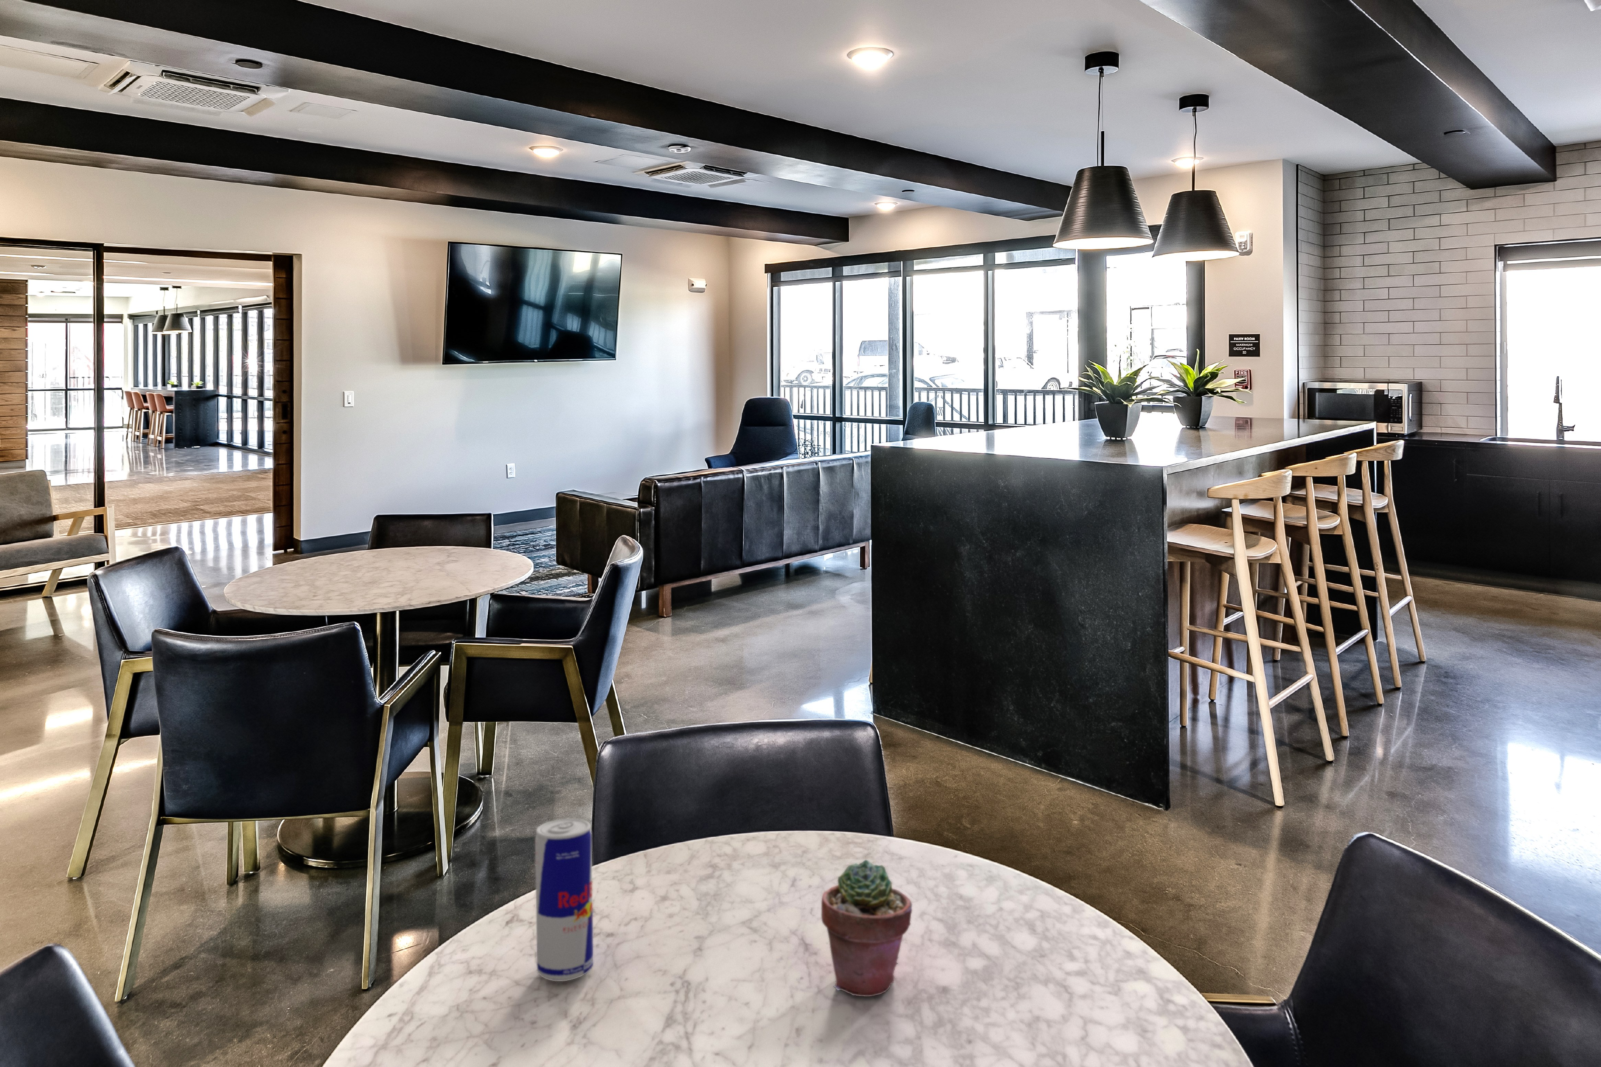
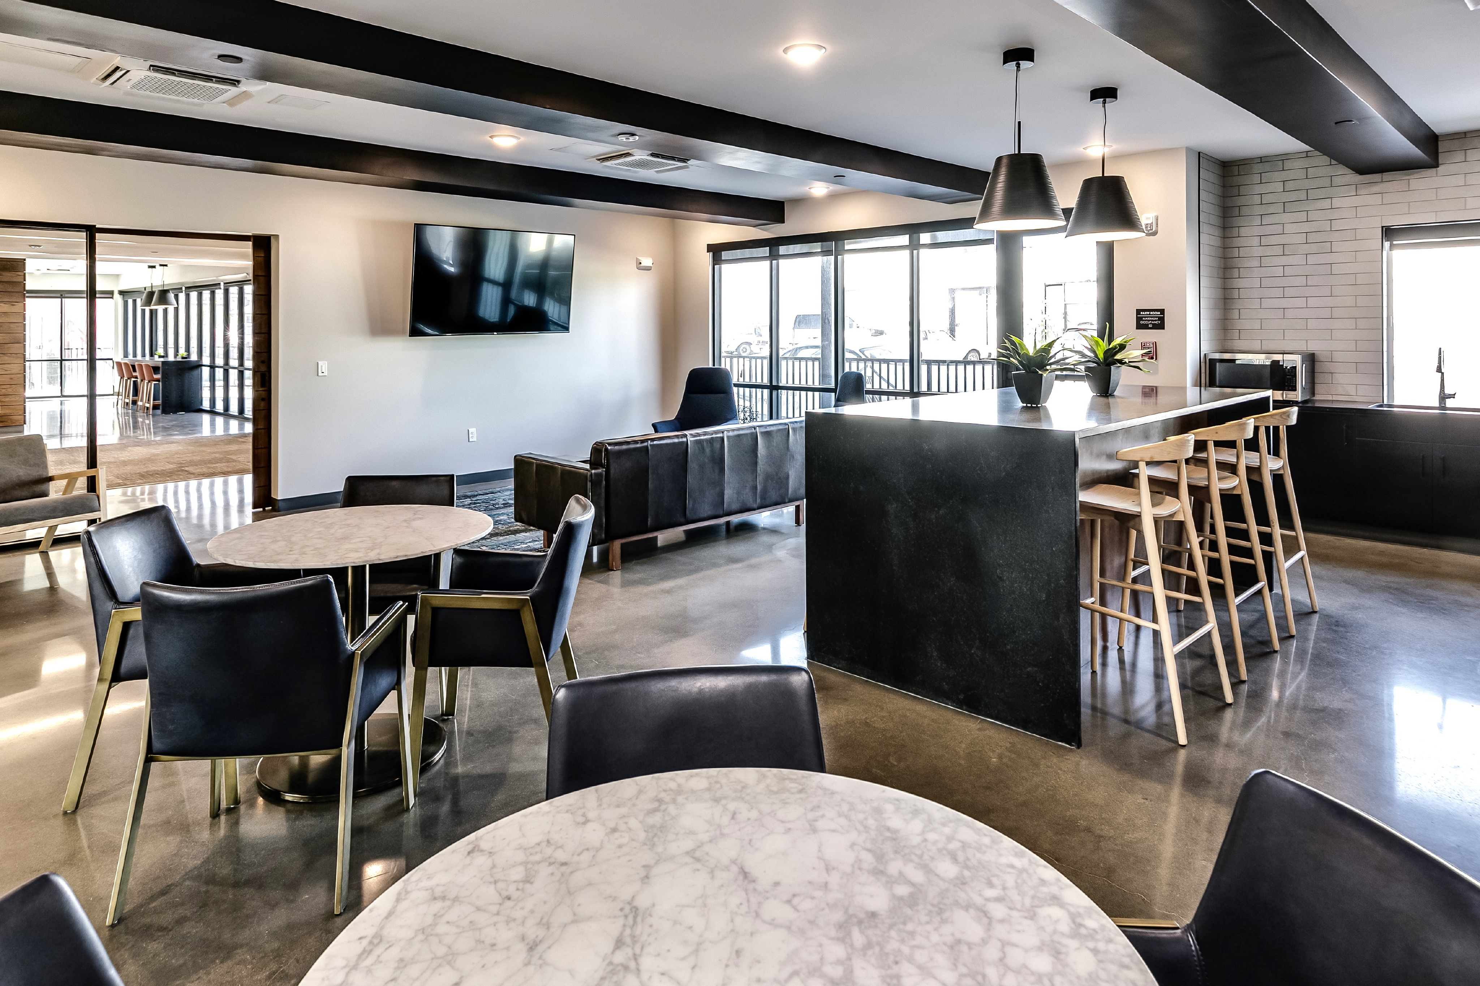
- beverage can [535,818,593,981]
- potted succulent [821,859,912,997]
